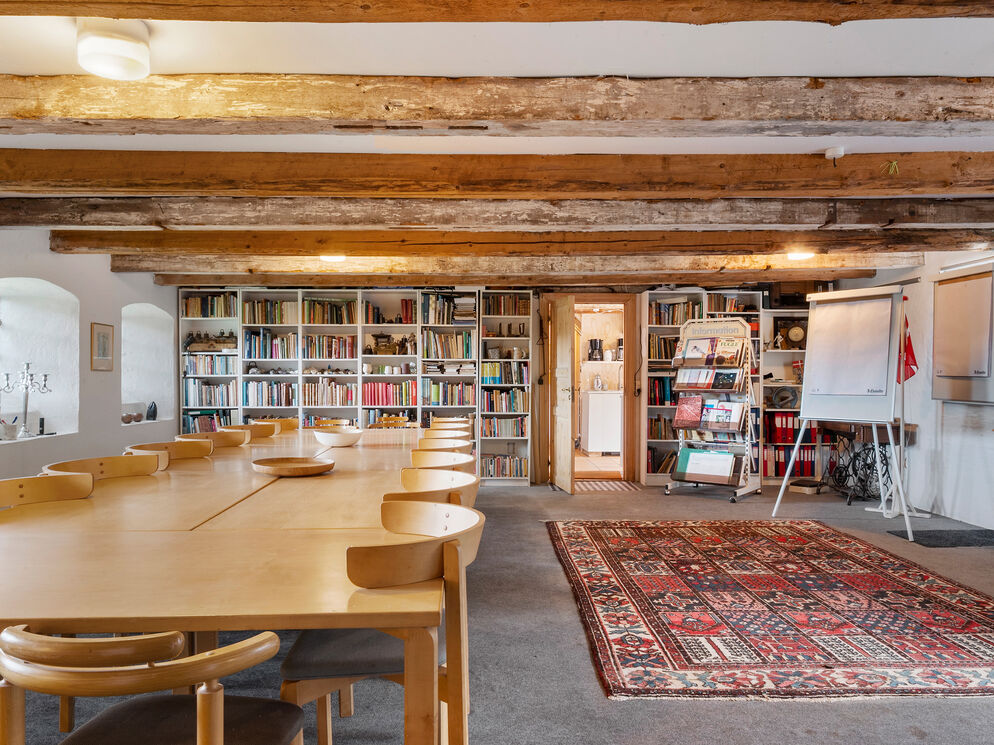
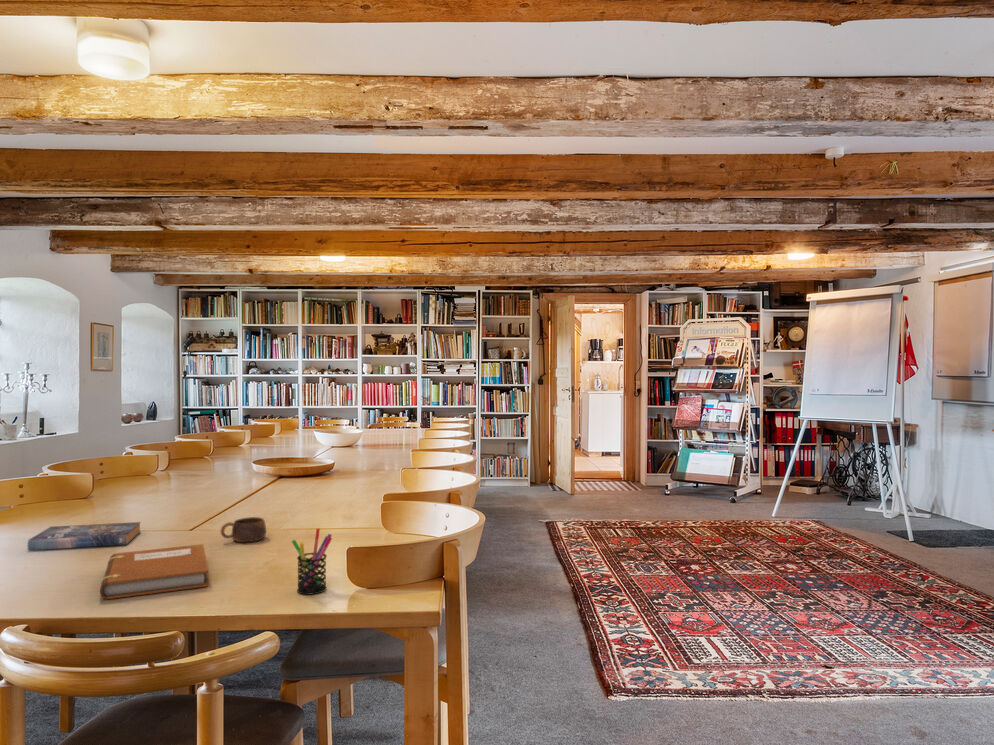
+ book [27,521,142,552]
+ cup [220,516,267,543]
+ pen holder [291,527,333,595]
+ notebook [99,543,209,600]
